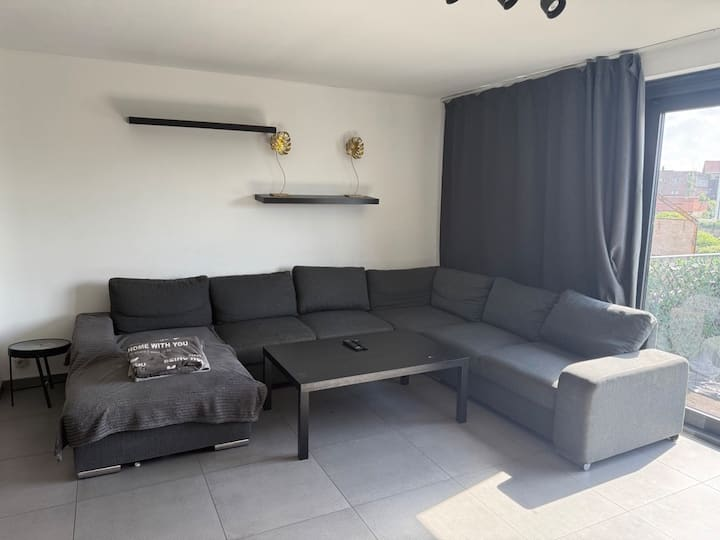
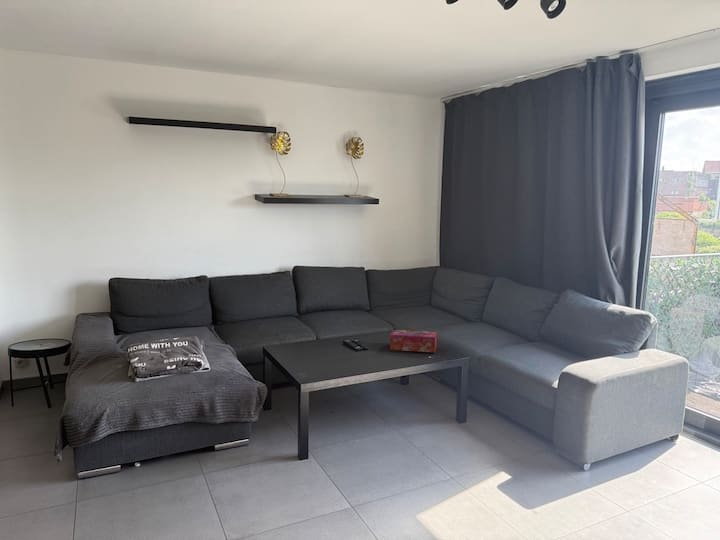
+ tissue box [389,329,438,354]
